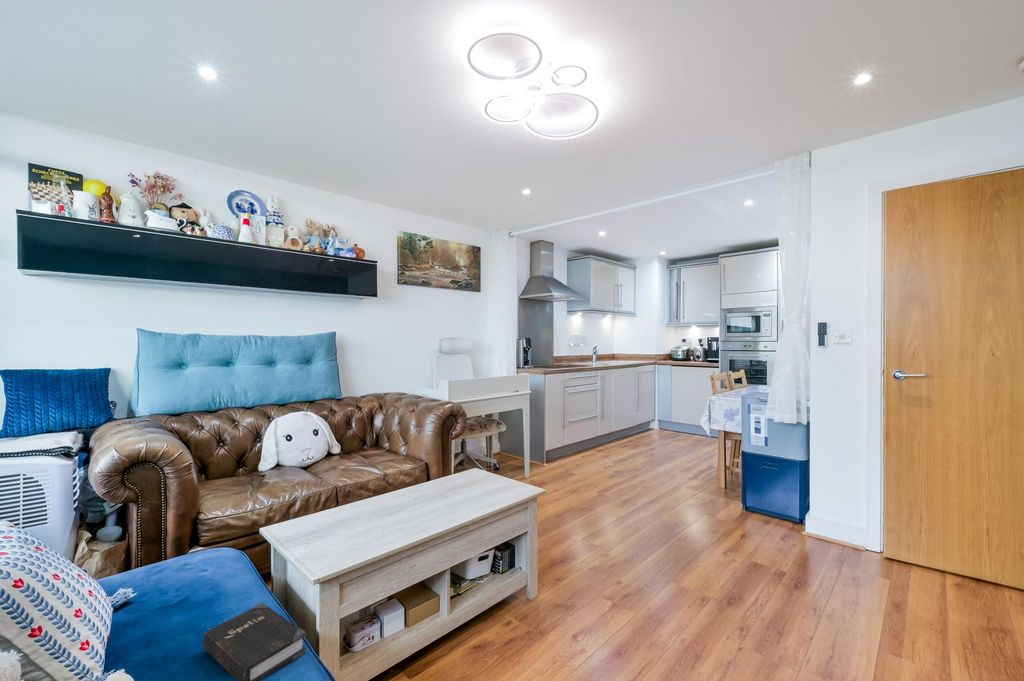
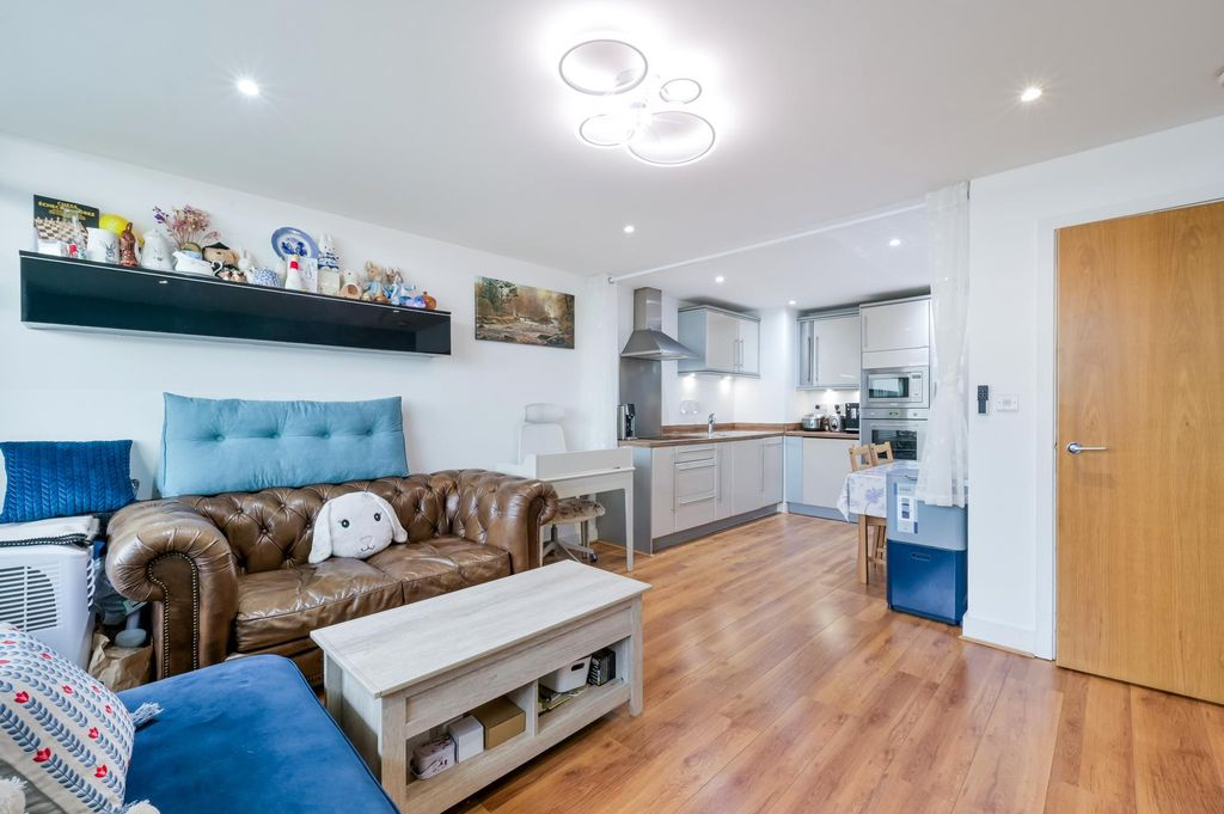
- hardback book [202,602,307,681]
